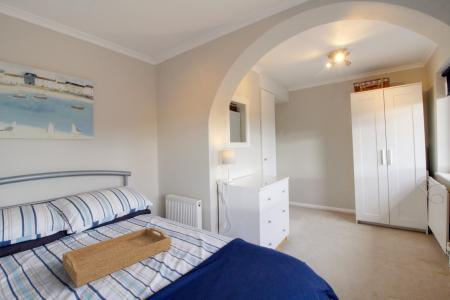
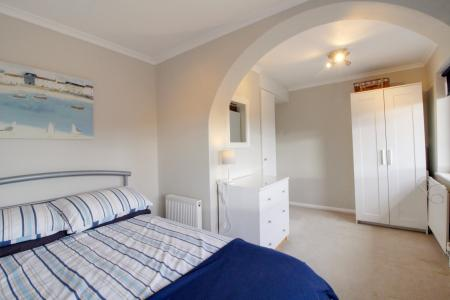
- serving tray [61,227,172,288]
